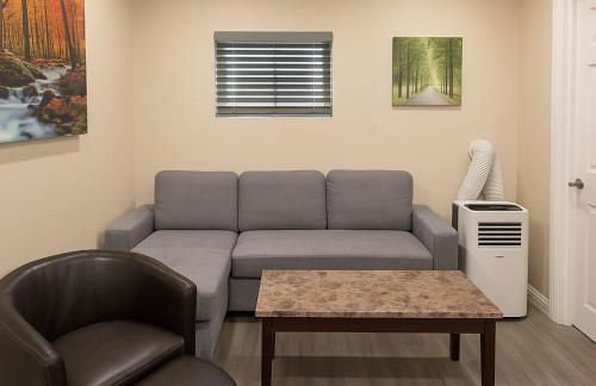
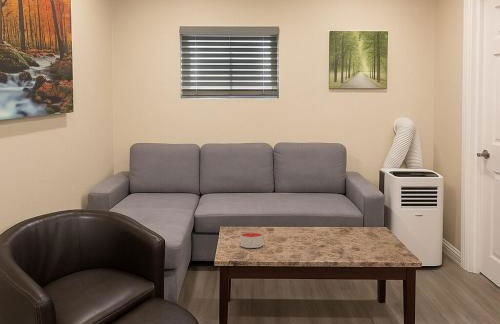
+ candle [239,231,263,249]
